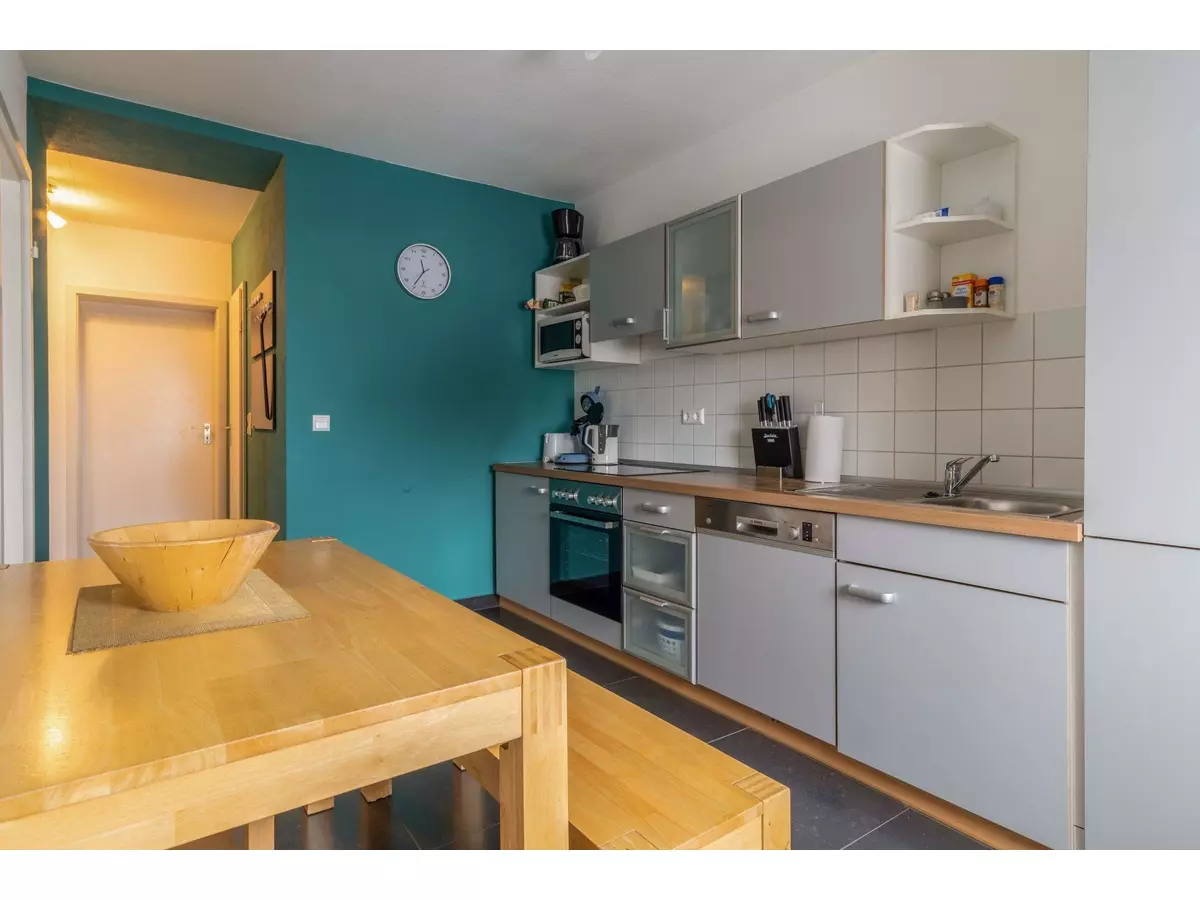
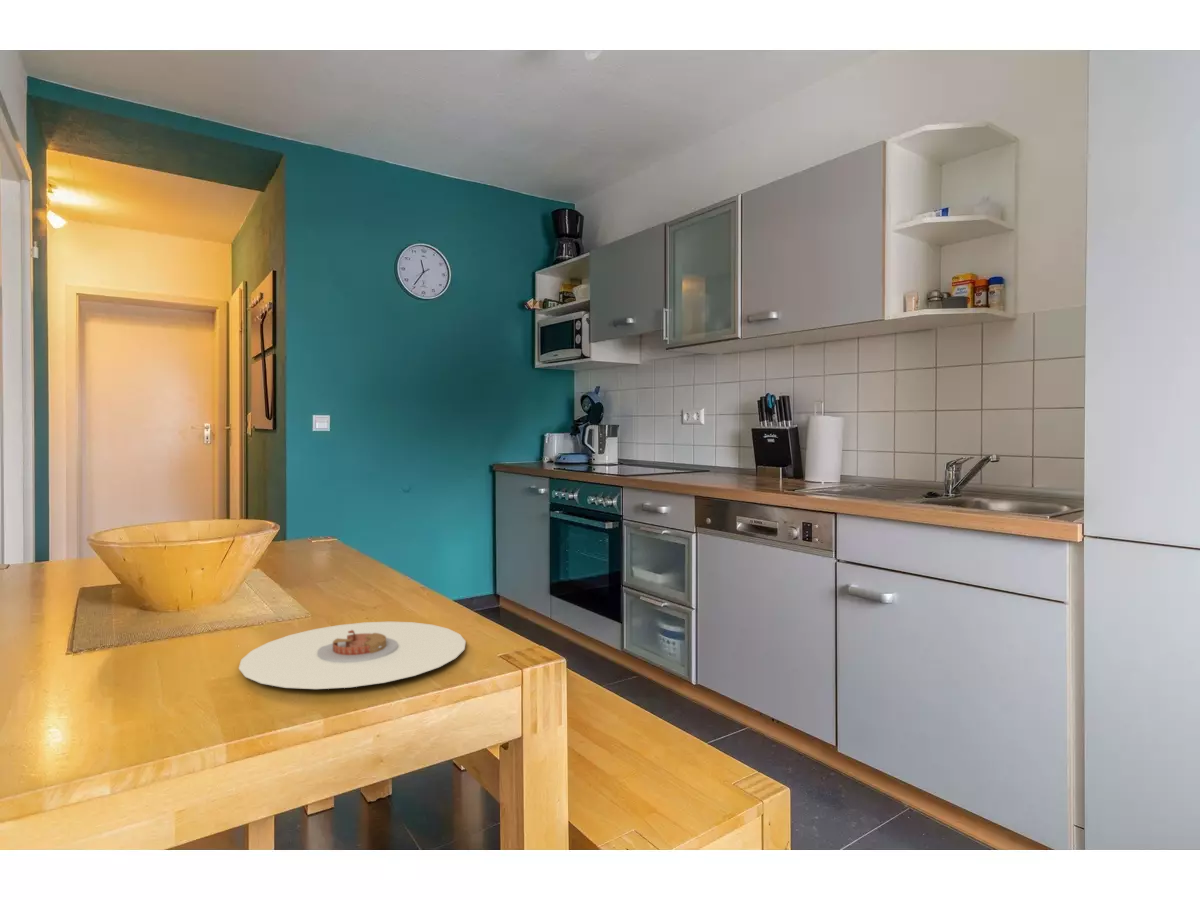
+ plate [238,621,467,690]
